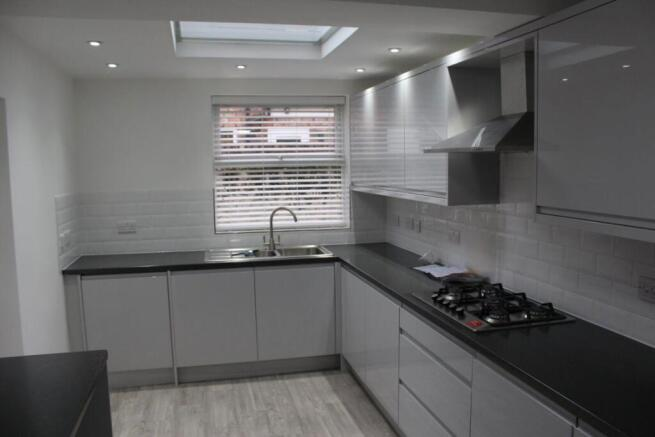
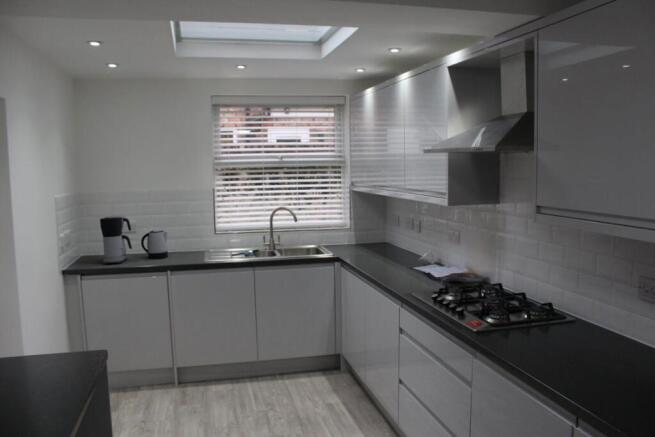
+ kettle [140,229,169,260]
+ coffee maker [99,215,133,265]
